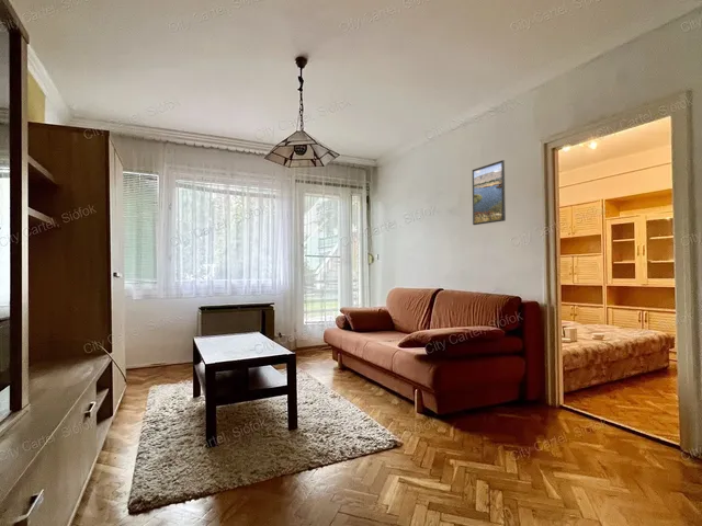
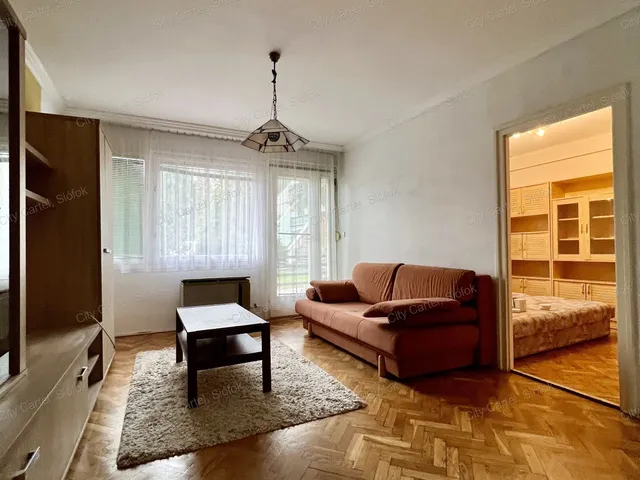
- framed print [472,159,507,226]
